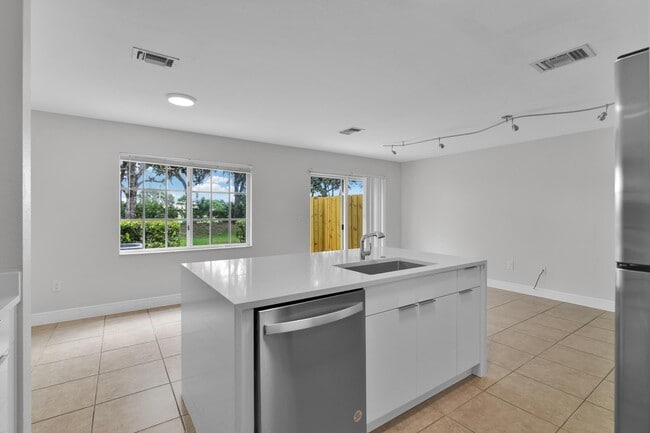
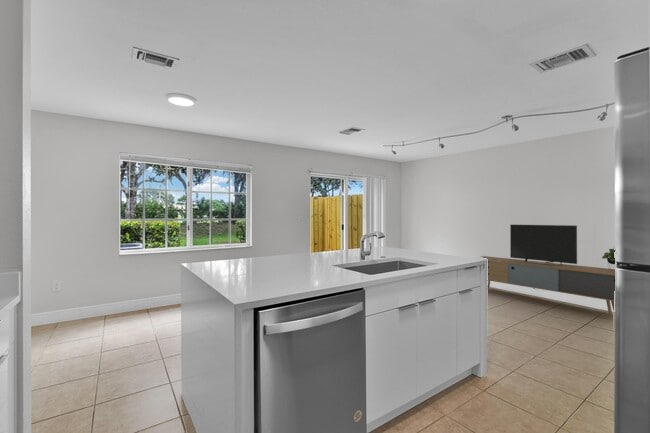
+ media console [481,224,616,318]
